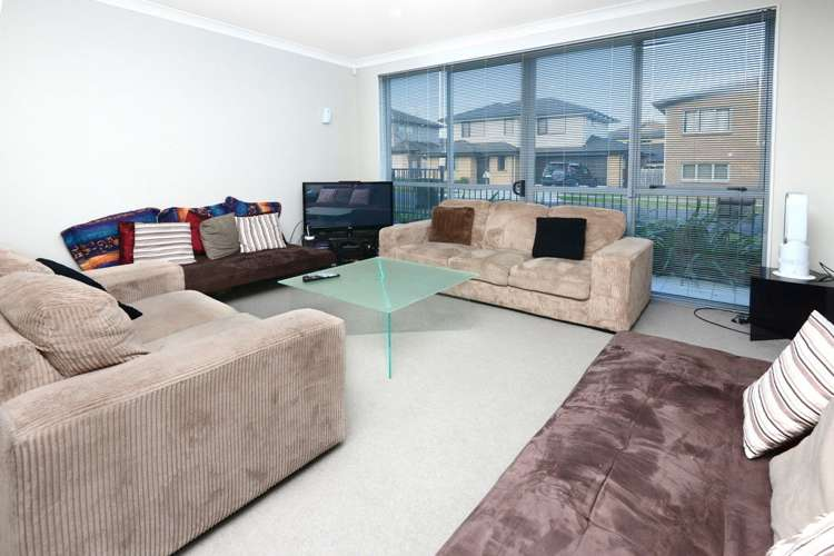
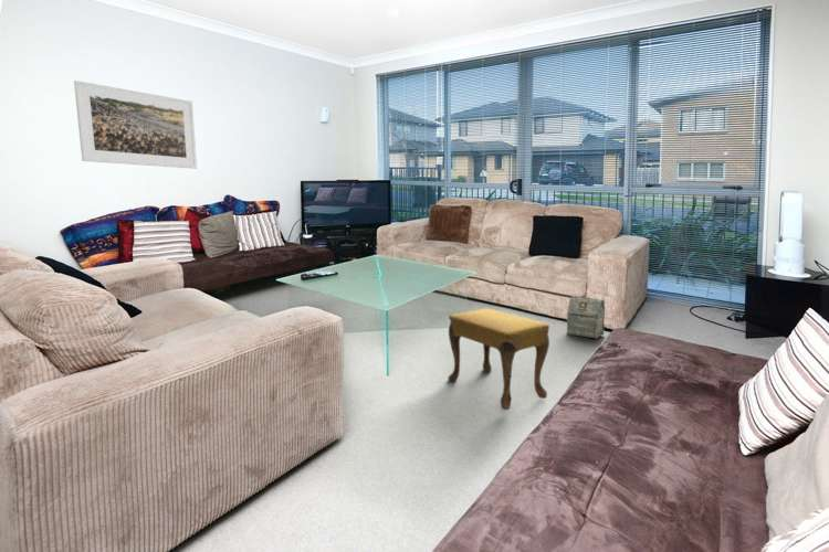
+ footstool [447,307,550,411]
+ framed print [73,79,198,170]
+ bag [566,294,606,340]
